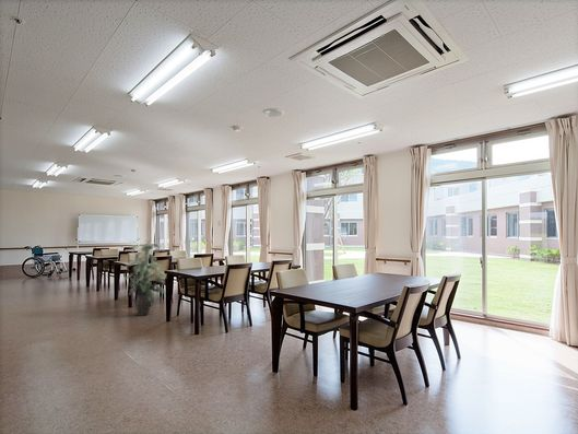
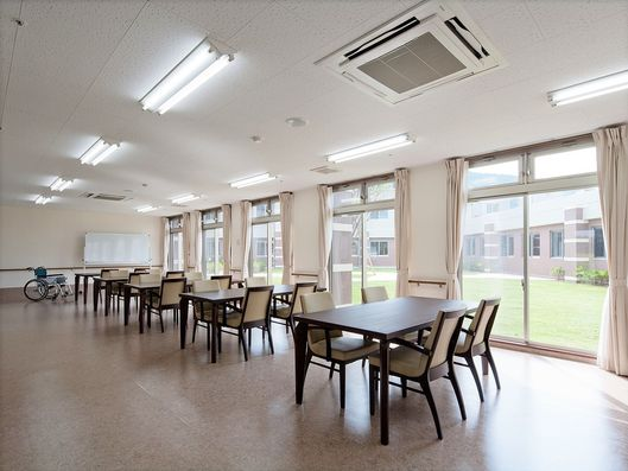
- indoor plant [123,238,167,317]
